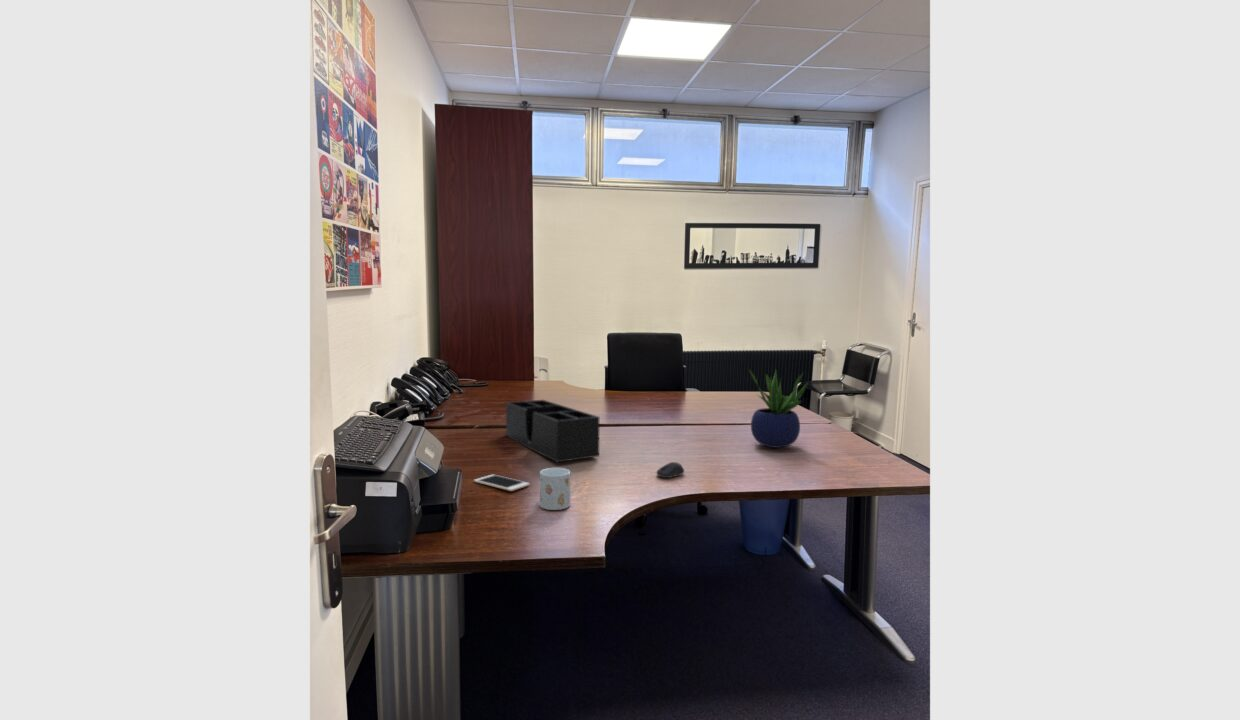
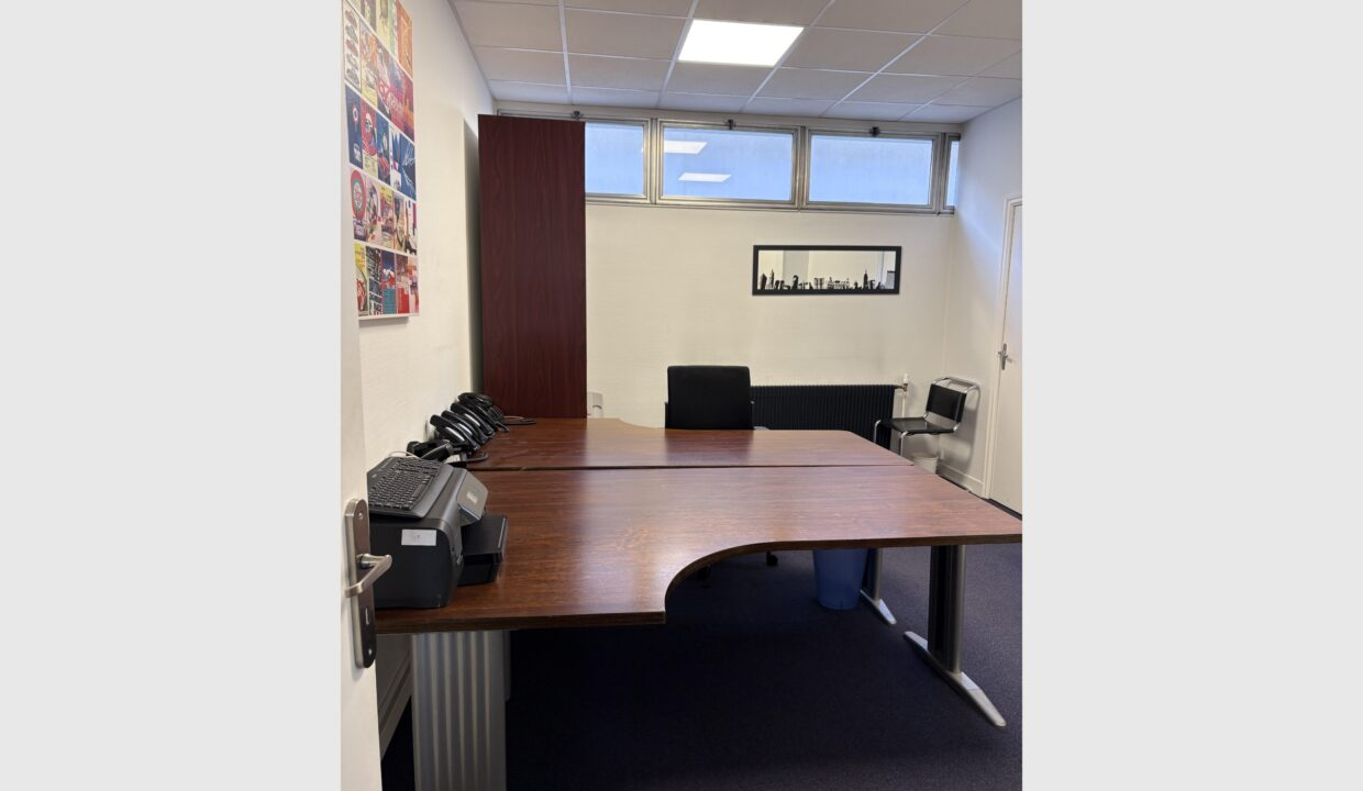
- cell phone [473,474,531,492]
- desk organizer [505,399,600,463]
- potted plant [748,369,810,449]
- computer mouse [655,461,685,479]
- mug [539,467,571,511]
